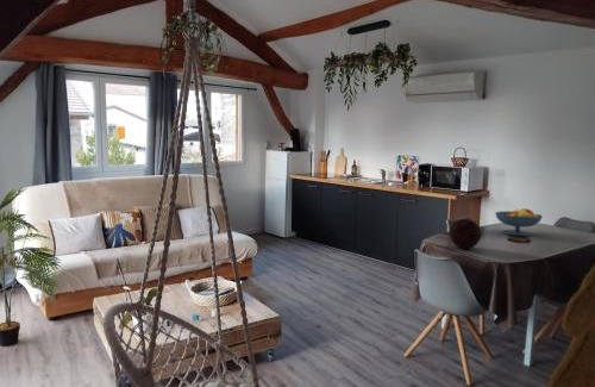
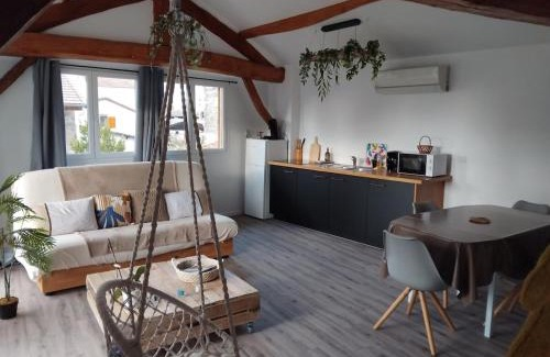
- fruit bowl [494,207,544,237]
- decorative orb [449,218,483,250]
